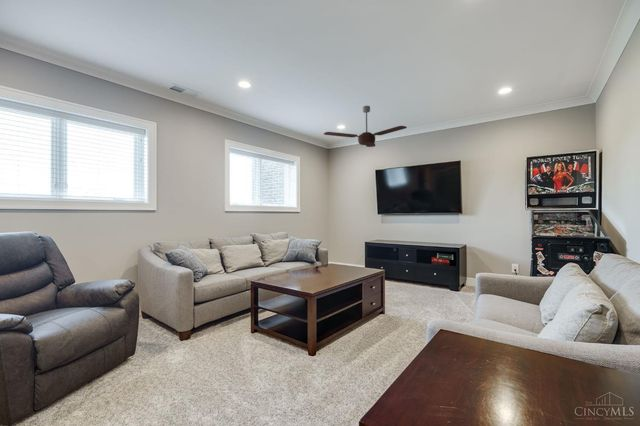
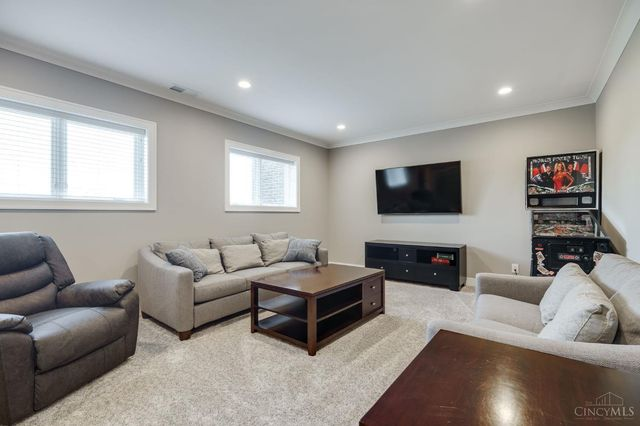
- ceiling fan [323,105,408,148]
